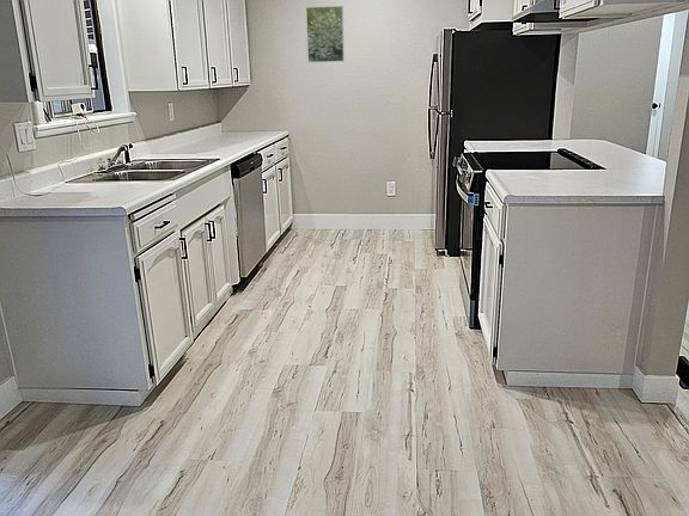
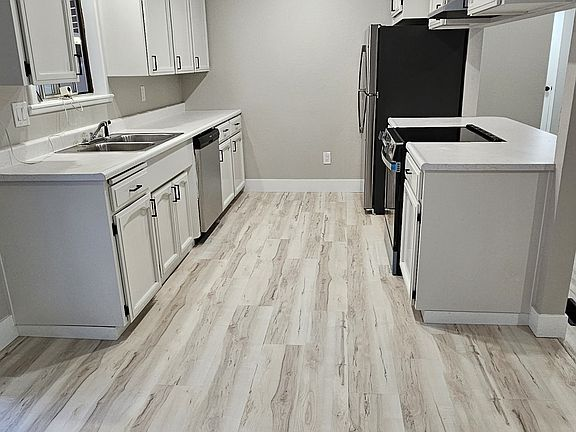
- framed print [305,5,346,63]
